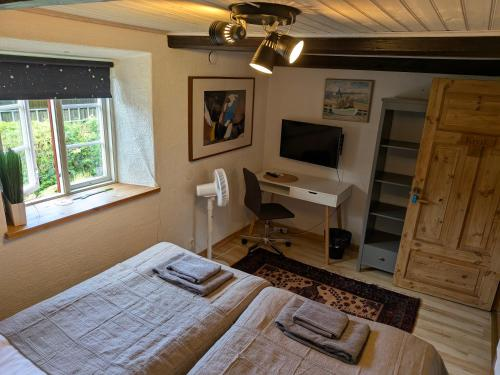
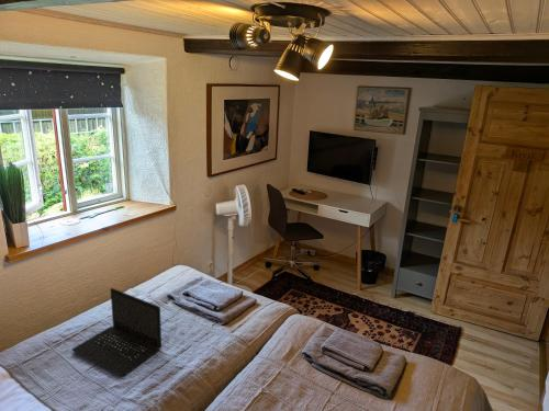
+ laptop [71,287,163,377]
